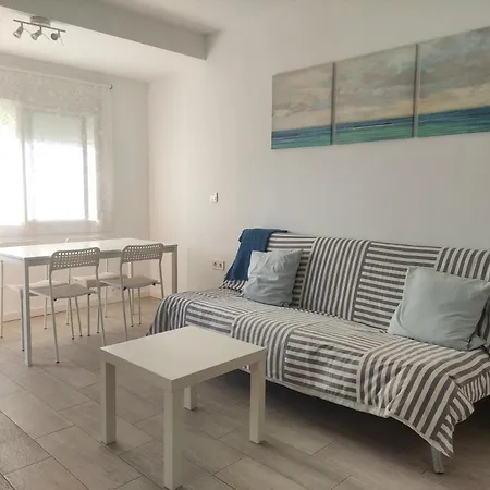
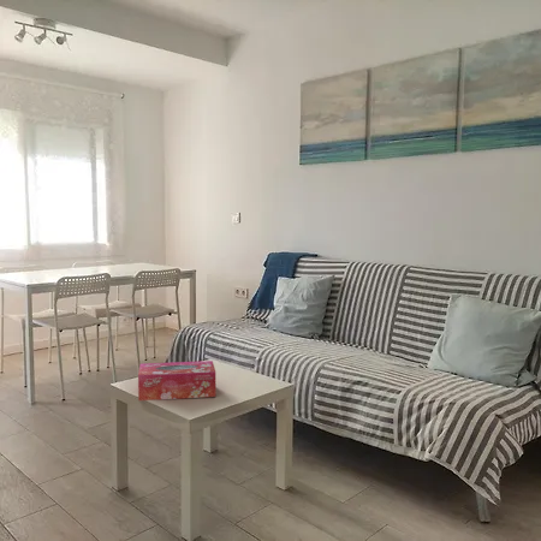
+ tissue box [137,359,216,402]
